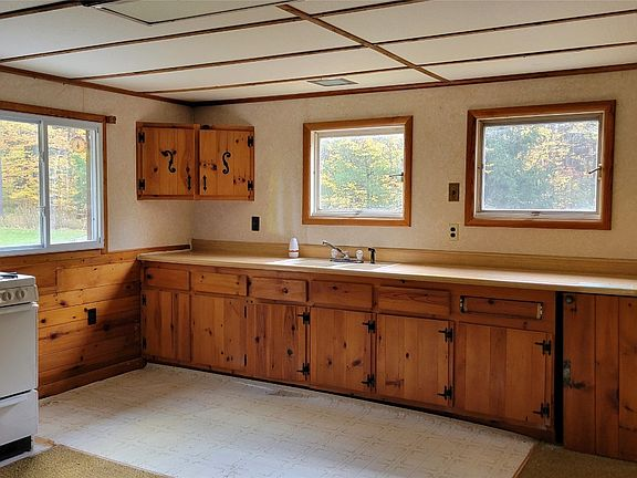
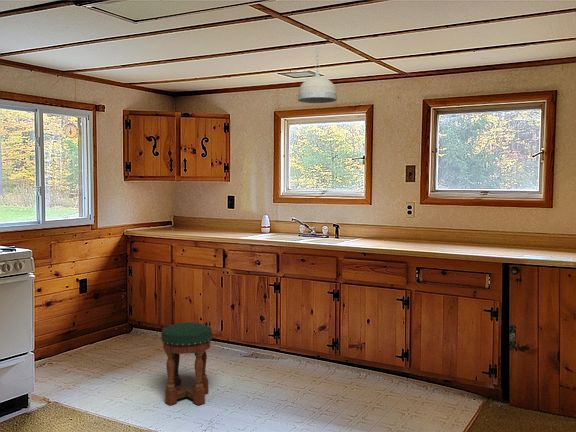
+ stool [160,321,213,406]
+ pendant light [297,47,338,104]
